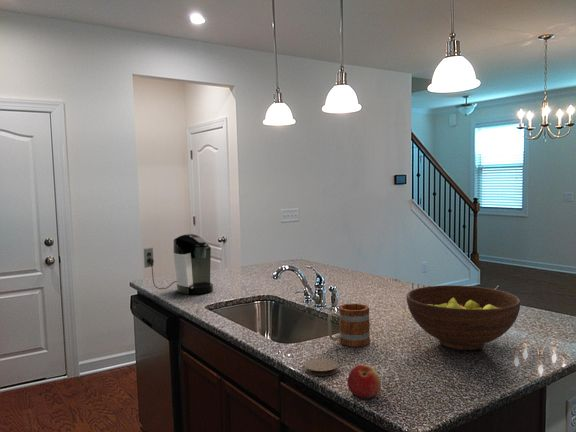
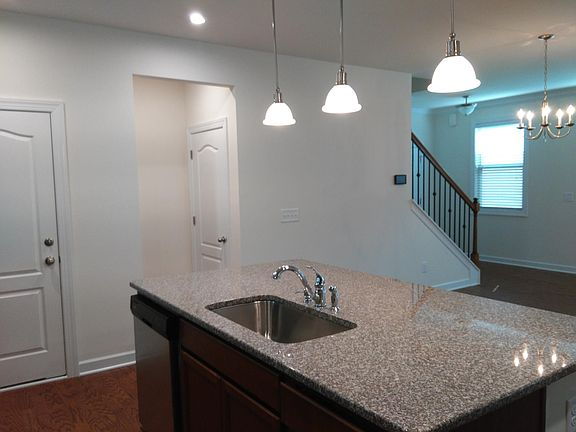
- coaster [304,357,339,377]
- apple [347,364,382,399]
- coffee maker [143,233,214,295]
- mug [326,302,371,348]
- fruit bowl [406,284,521,351]
